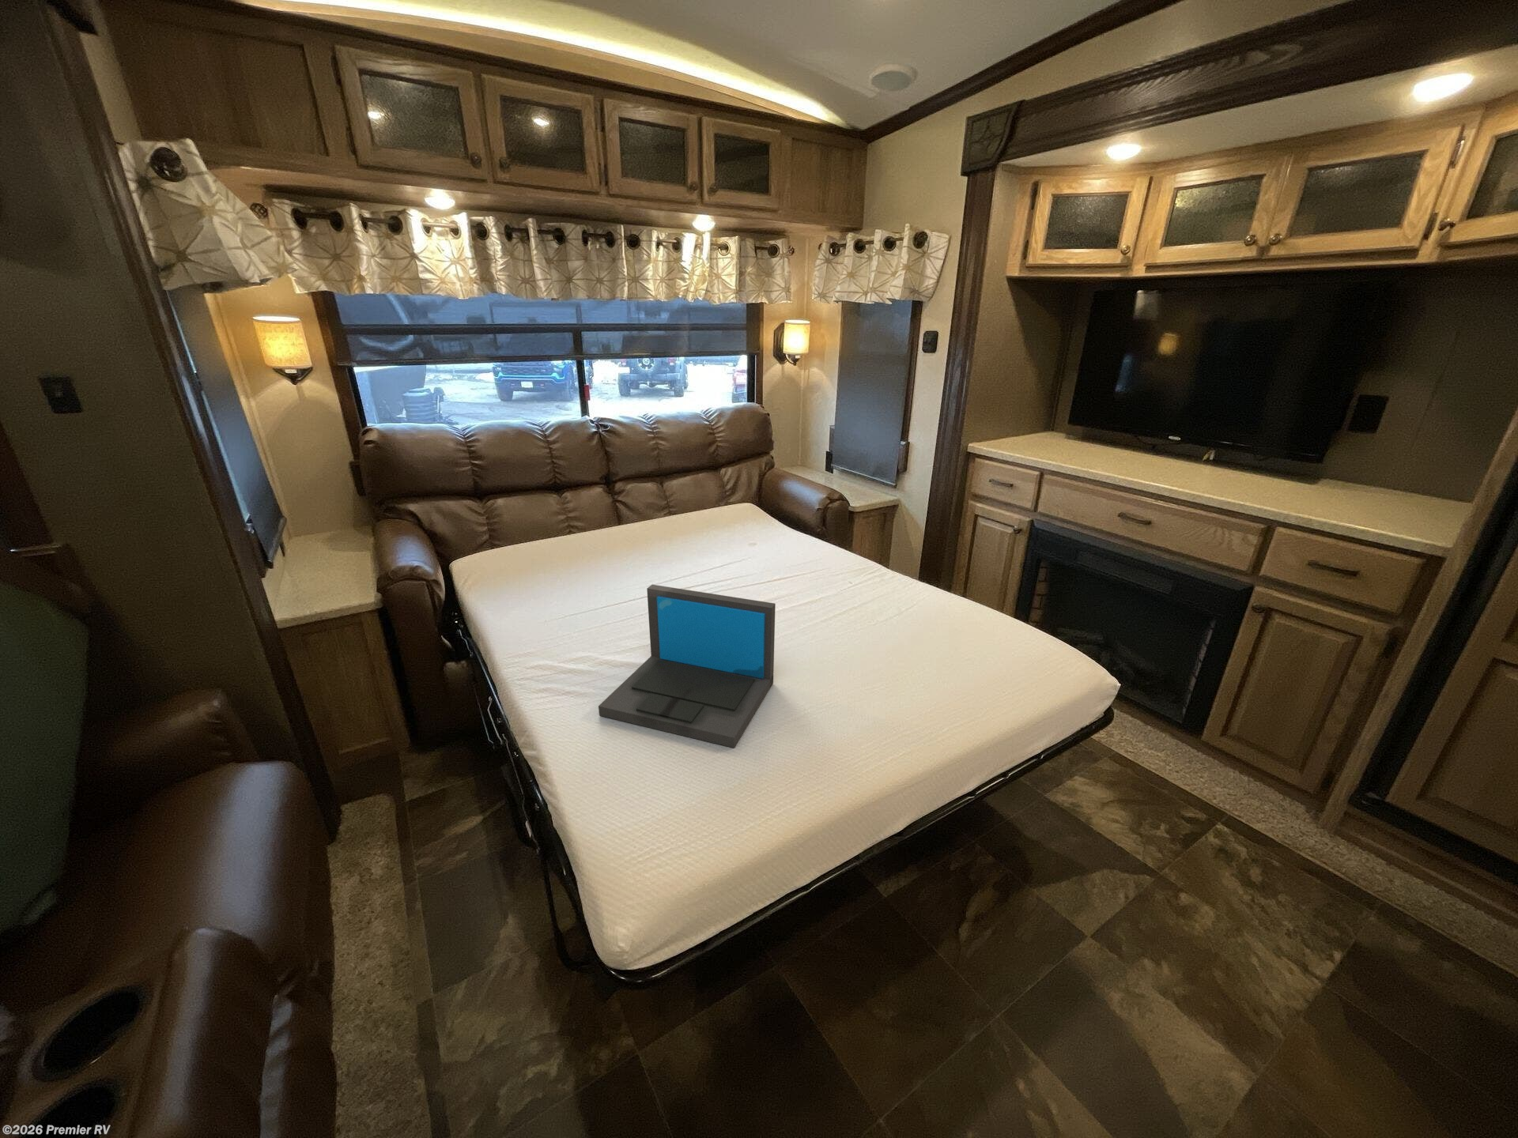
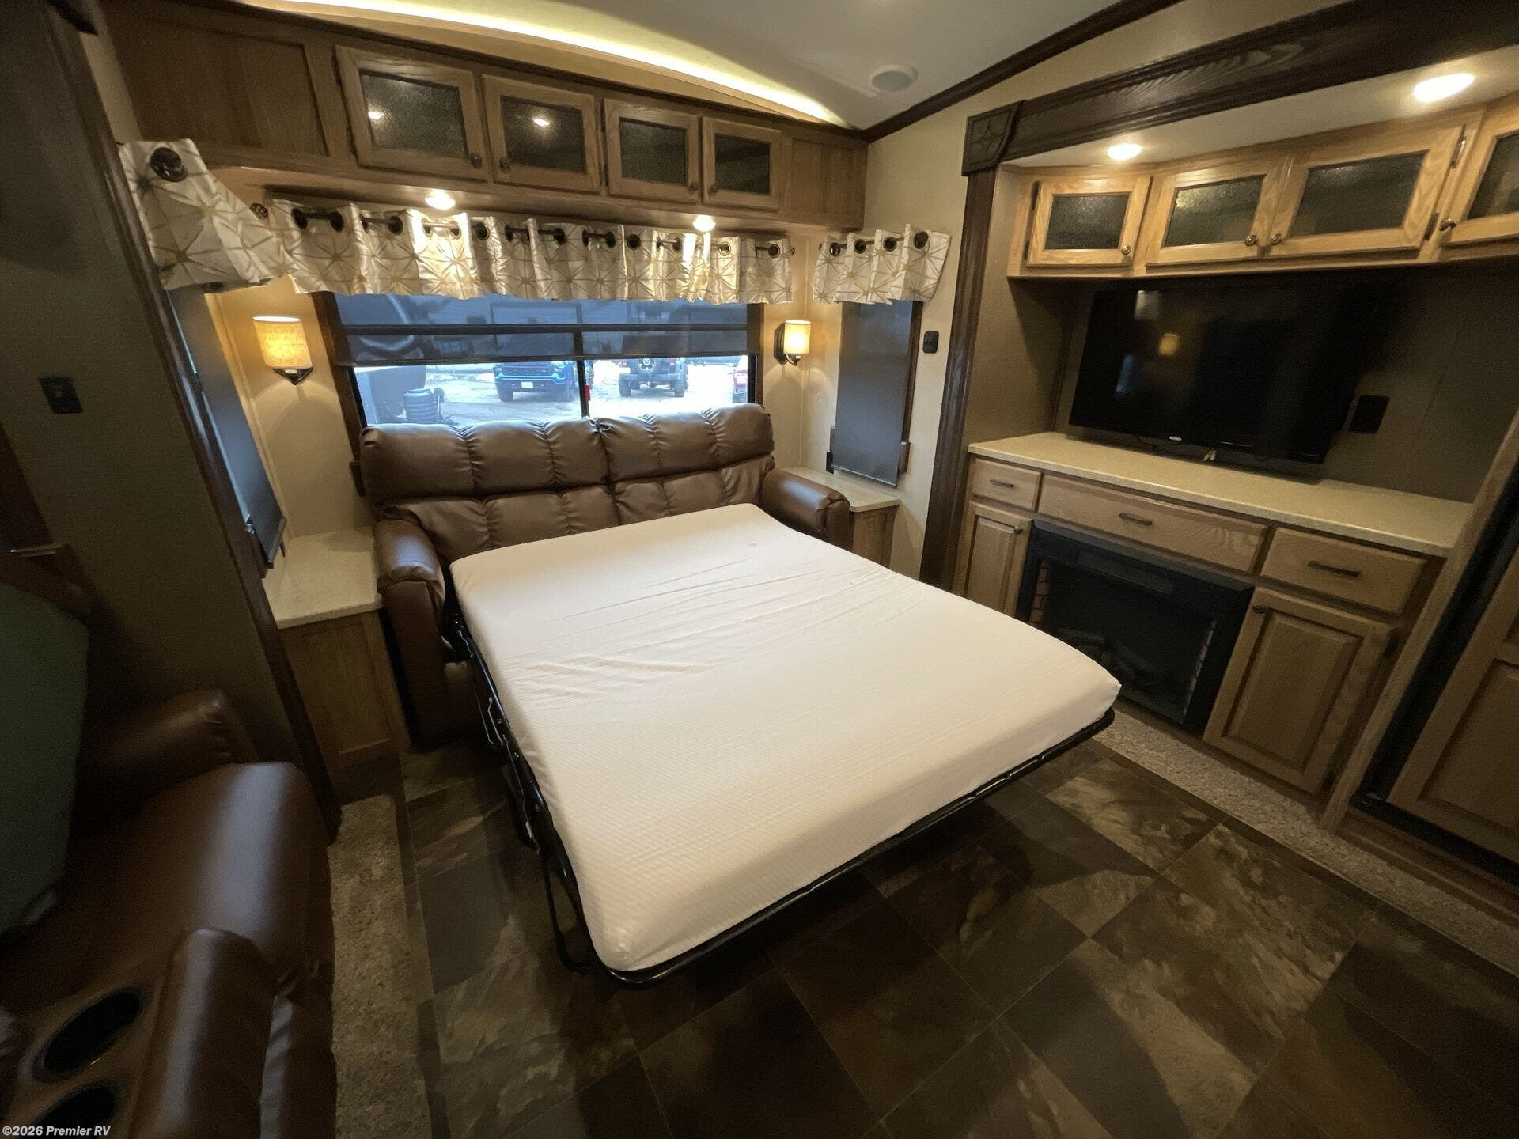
- laptop [598,585,777,748]
